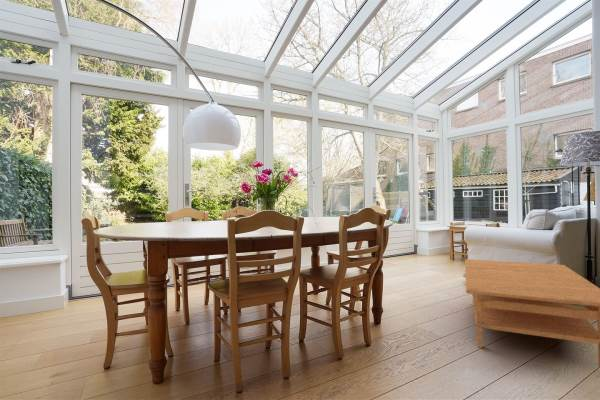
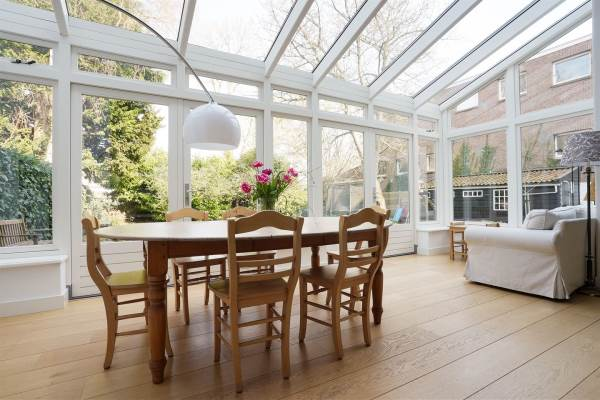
- coffee table [464,258,600,367]
